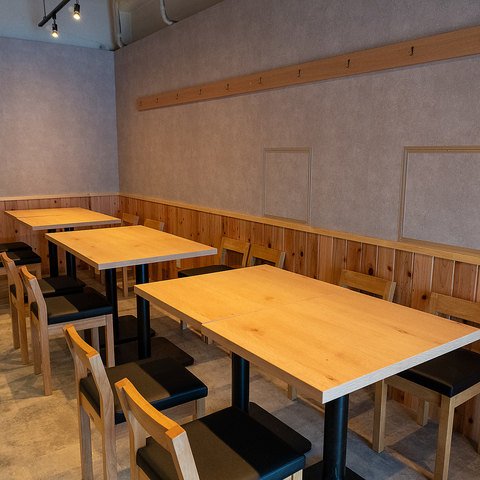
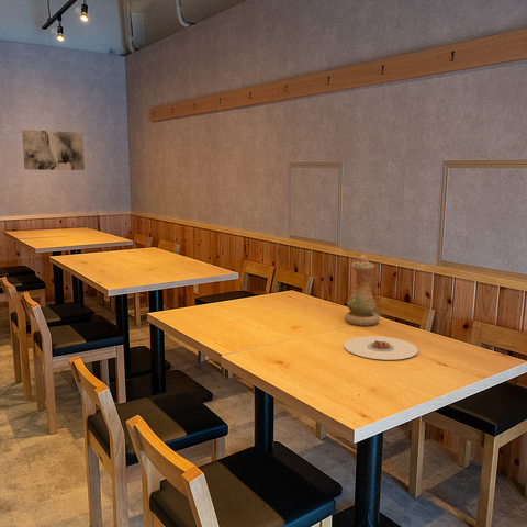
+ vase [344,254,381,327]
+ plate [343,335,419,361]
+ wall art [21,128,86,171]
